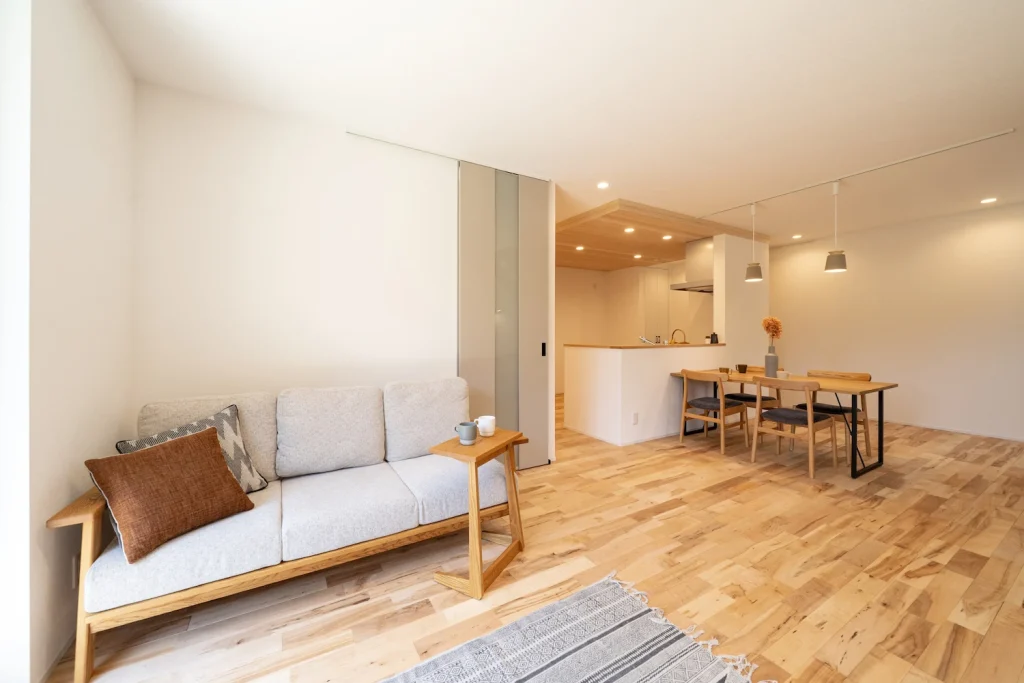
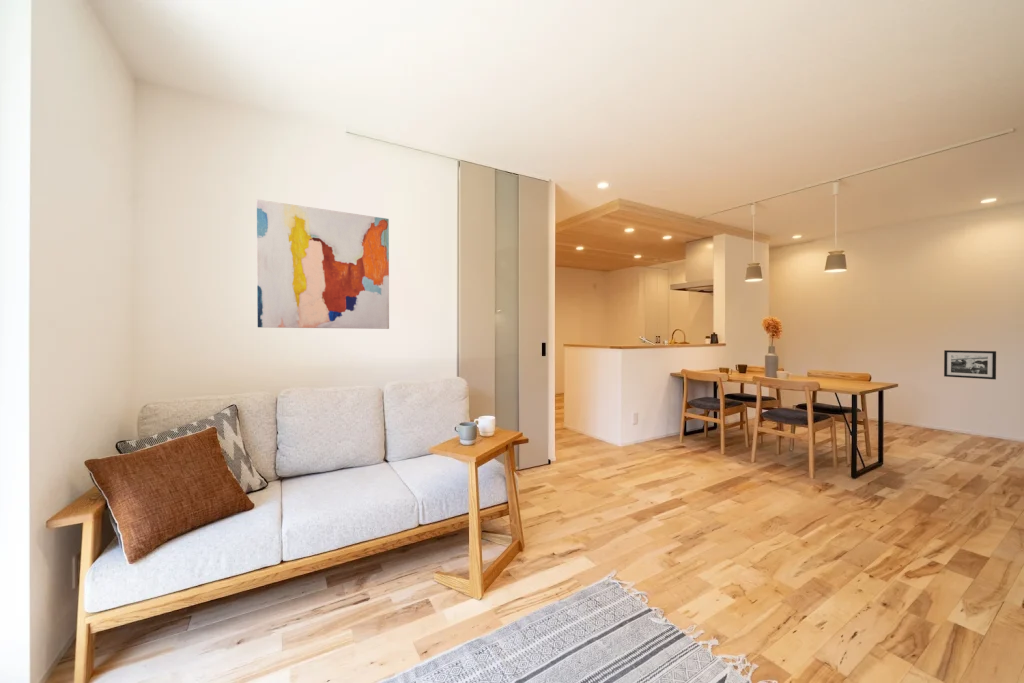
+ picture frame [943,349,997,380]
+ wall art [256,198,390,330]
